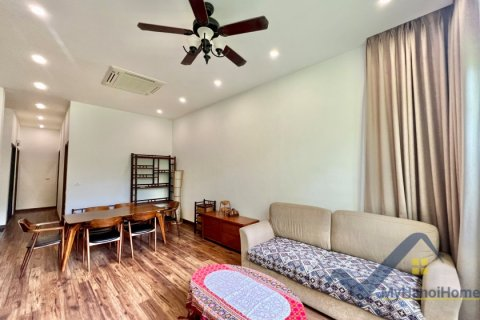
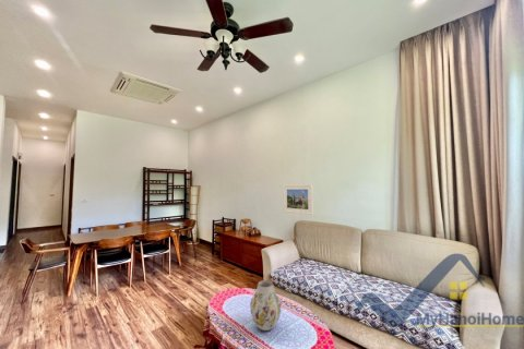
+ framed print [282,183,314,216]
+ vase [249,279,282,332]
